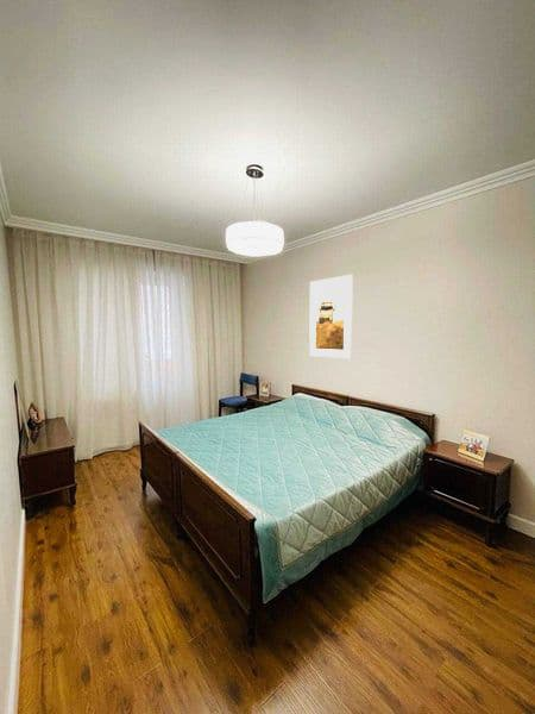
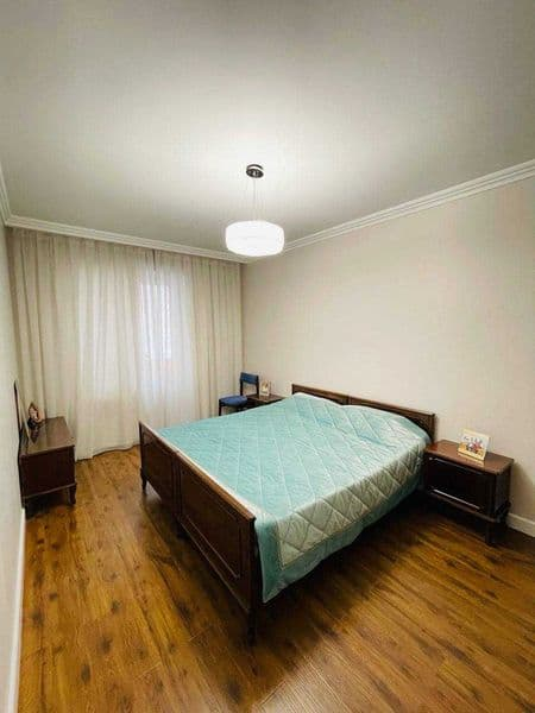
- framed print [308,274,354,359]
